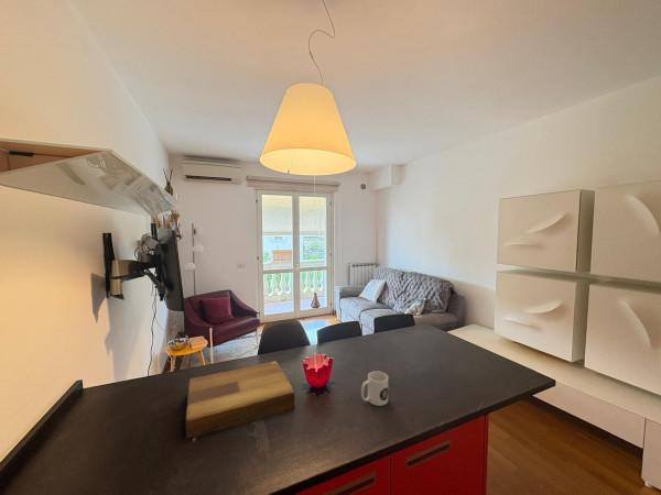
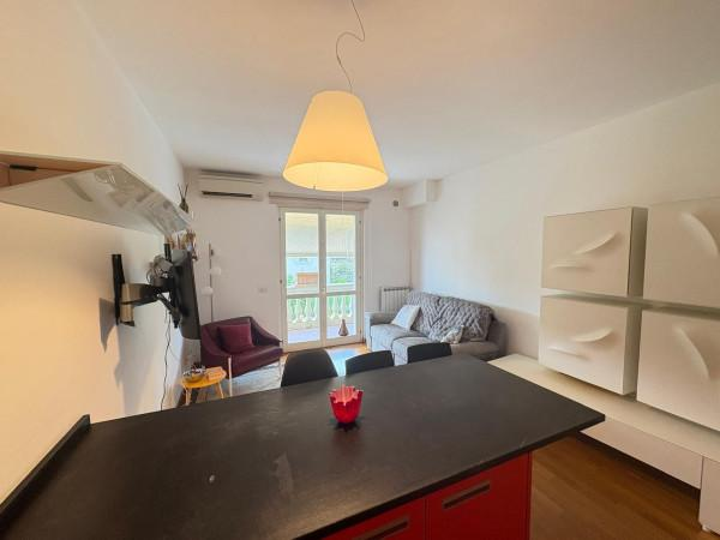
- cutting board [184,361,296,439]
- mug [360,371,389,407]
